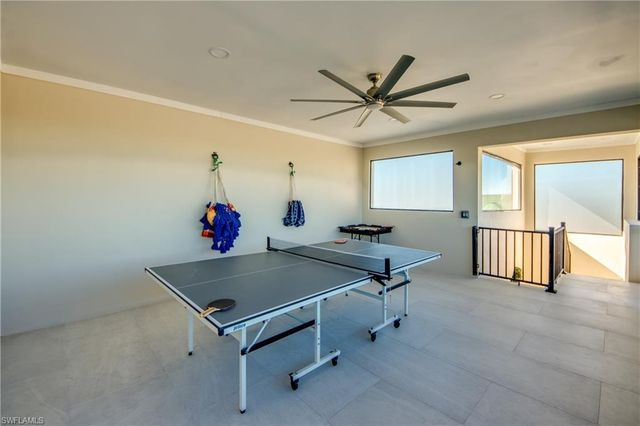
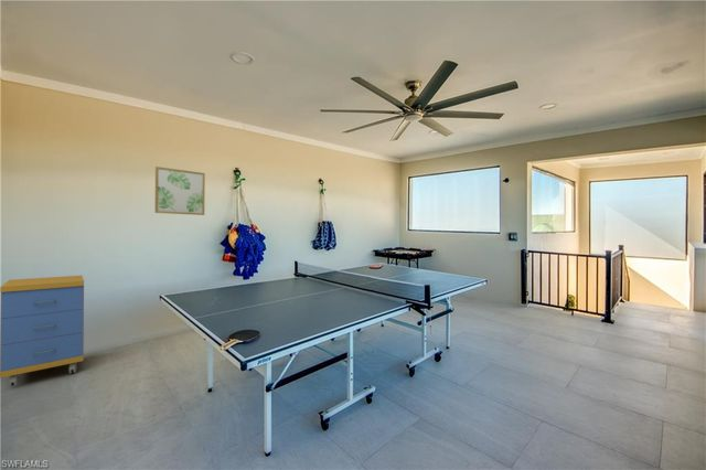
+ wall art [154,165,206,216]
+ storage cabinet [0,275,85,387]
